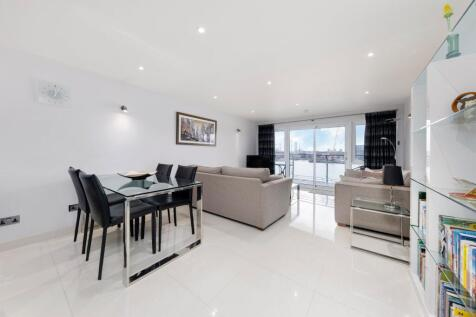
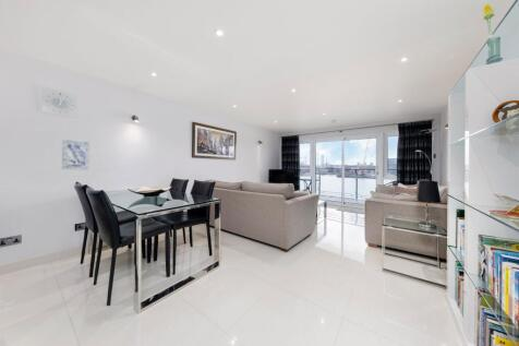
+ wall art [61,139,90,171]
